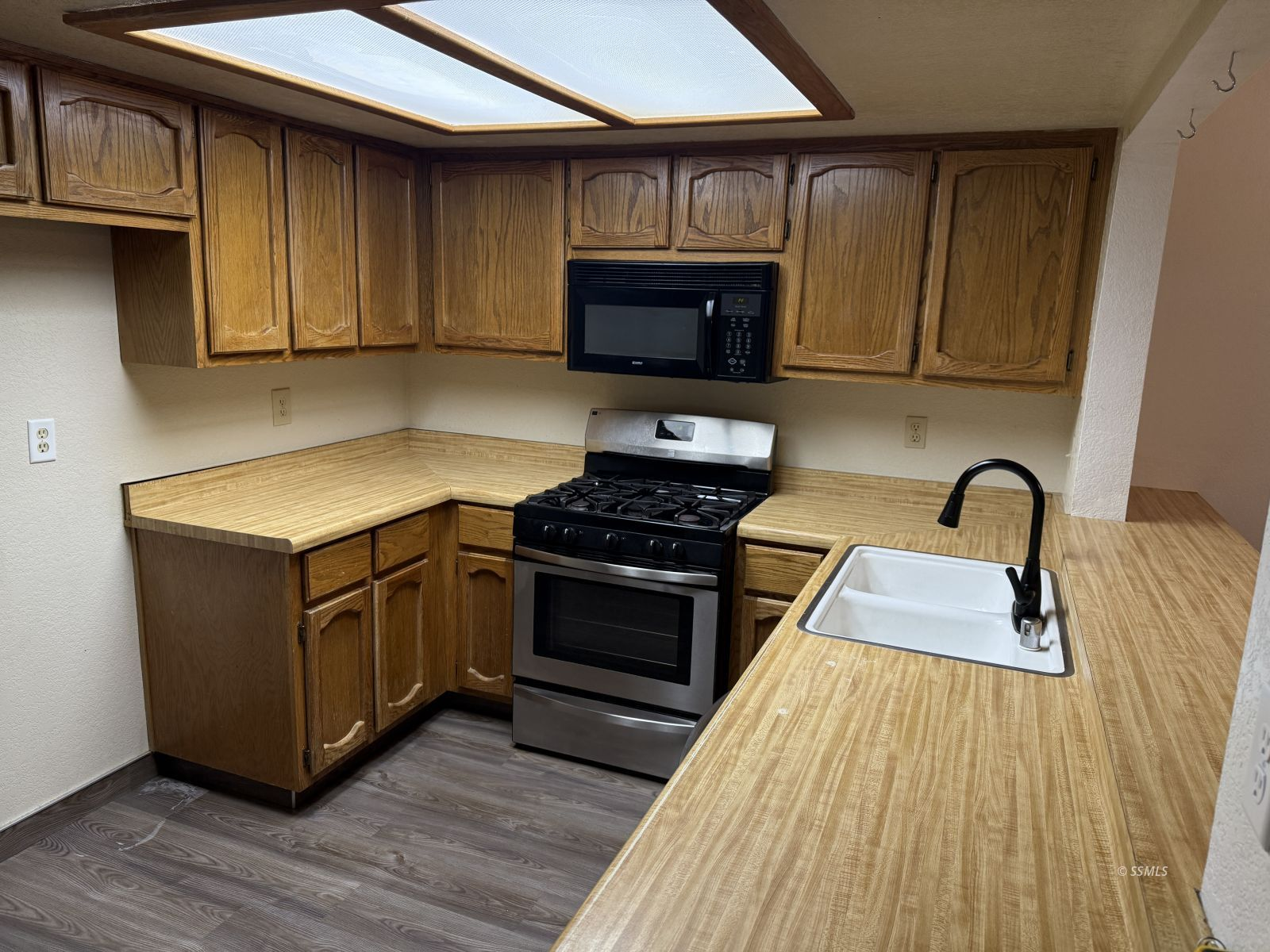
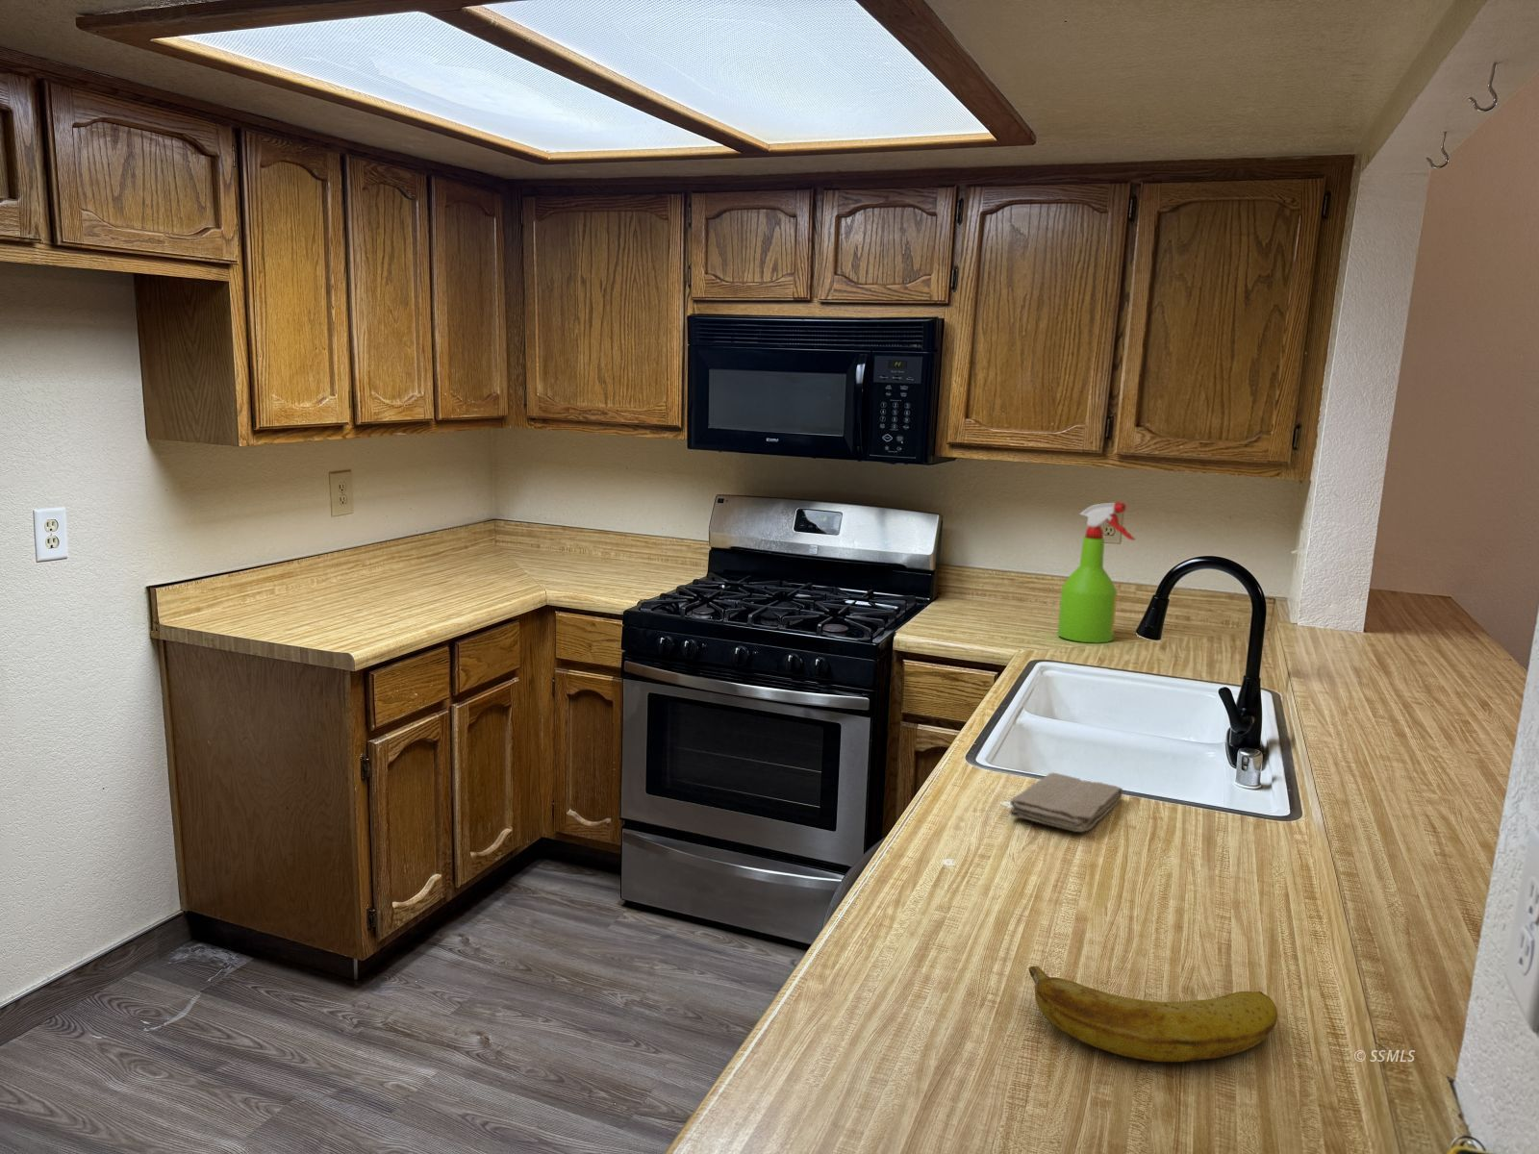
+ banana [1028,965,1278,1063]
+ spray bottle [1057,501,1135,644]
+ washcloth [1009,771,1123,833]
